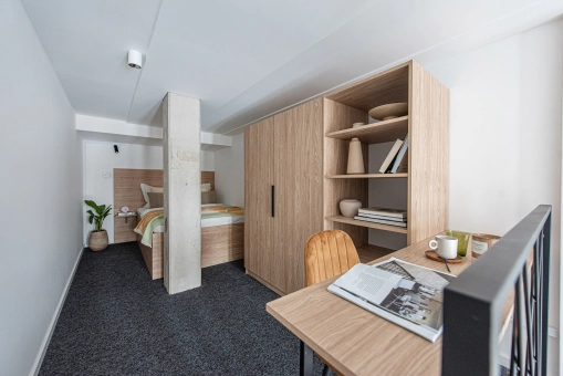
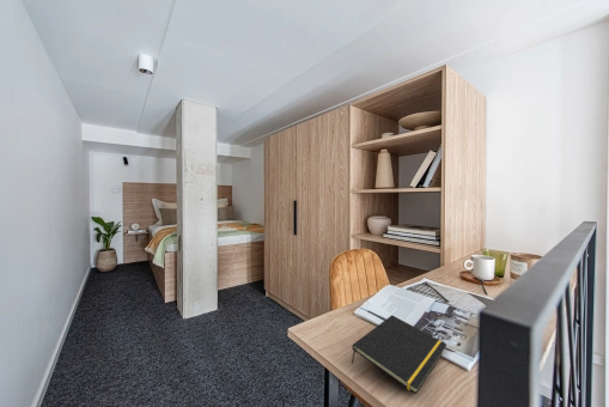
+ notepad [351,314,447,395]
